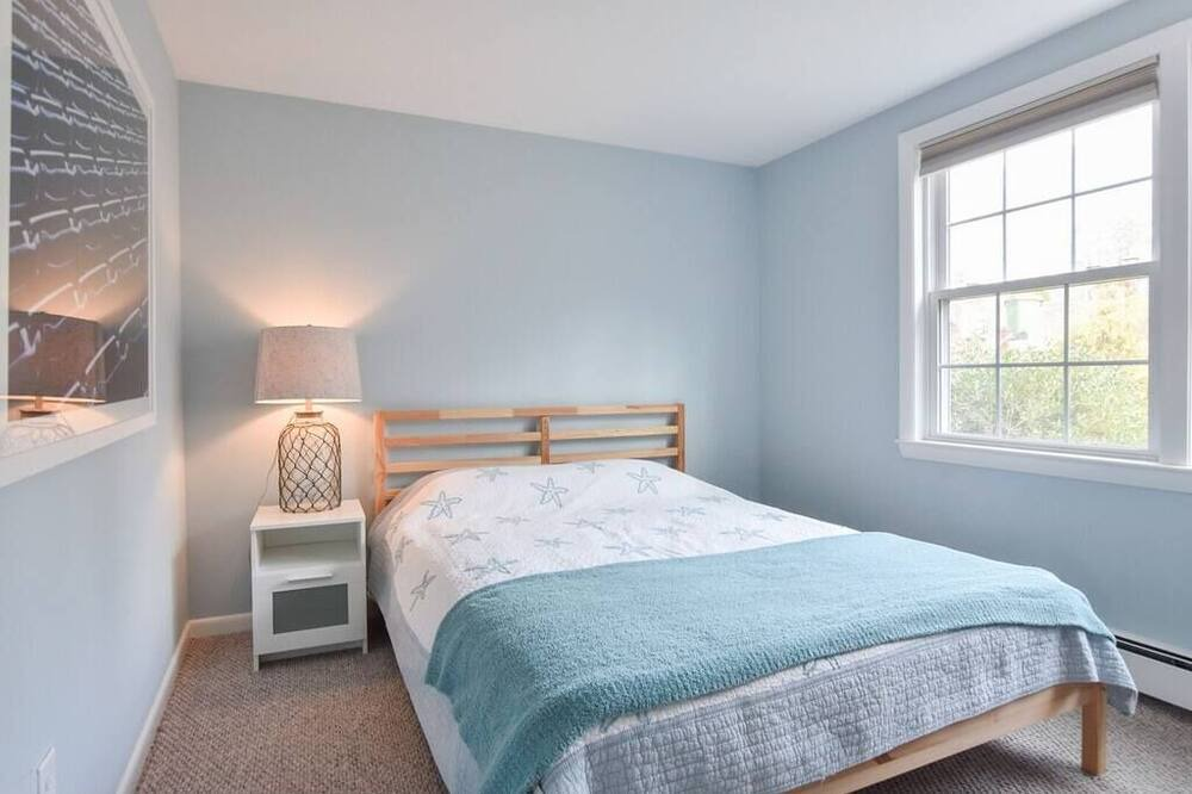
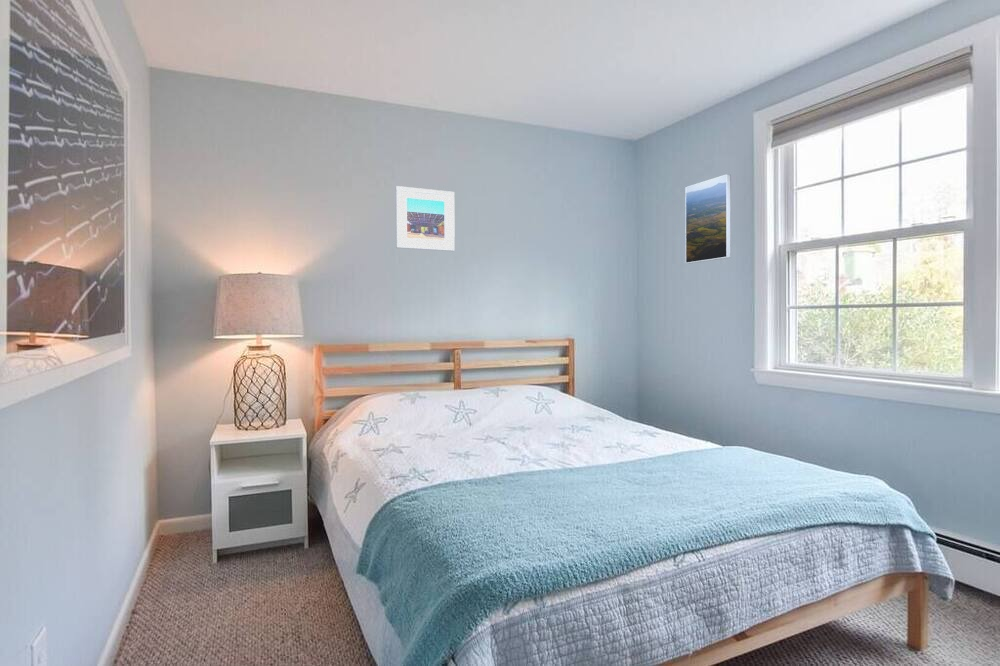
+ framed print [684,173,732,265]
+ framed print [395,185,456,252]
